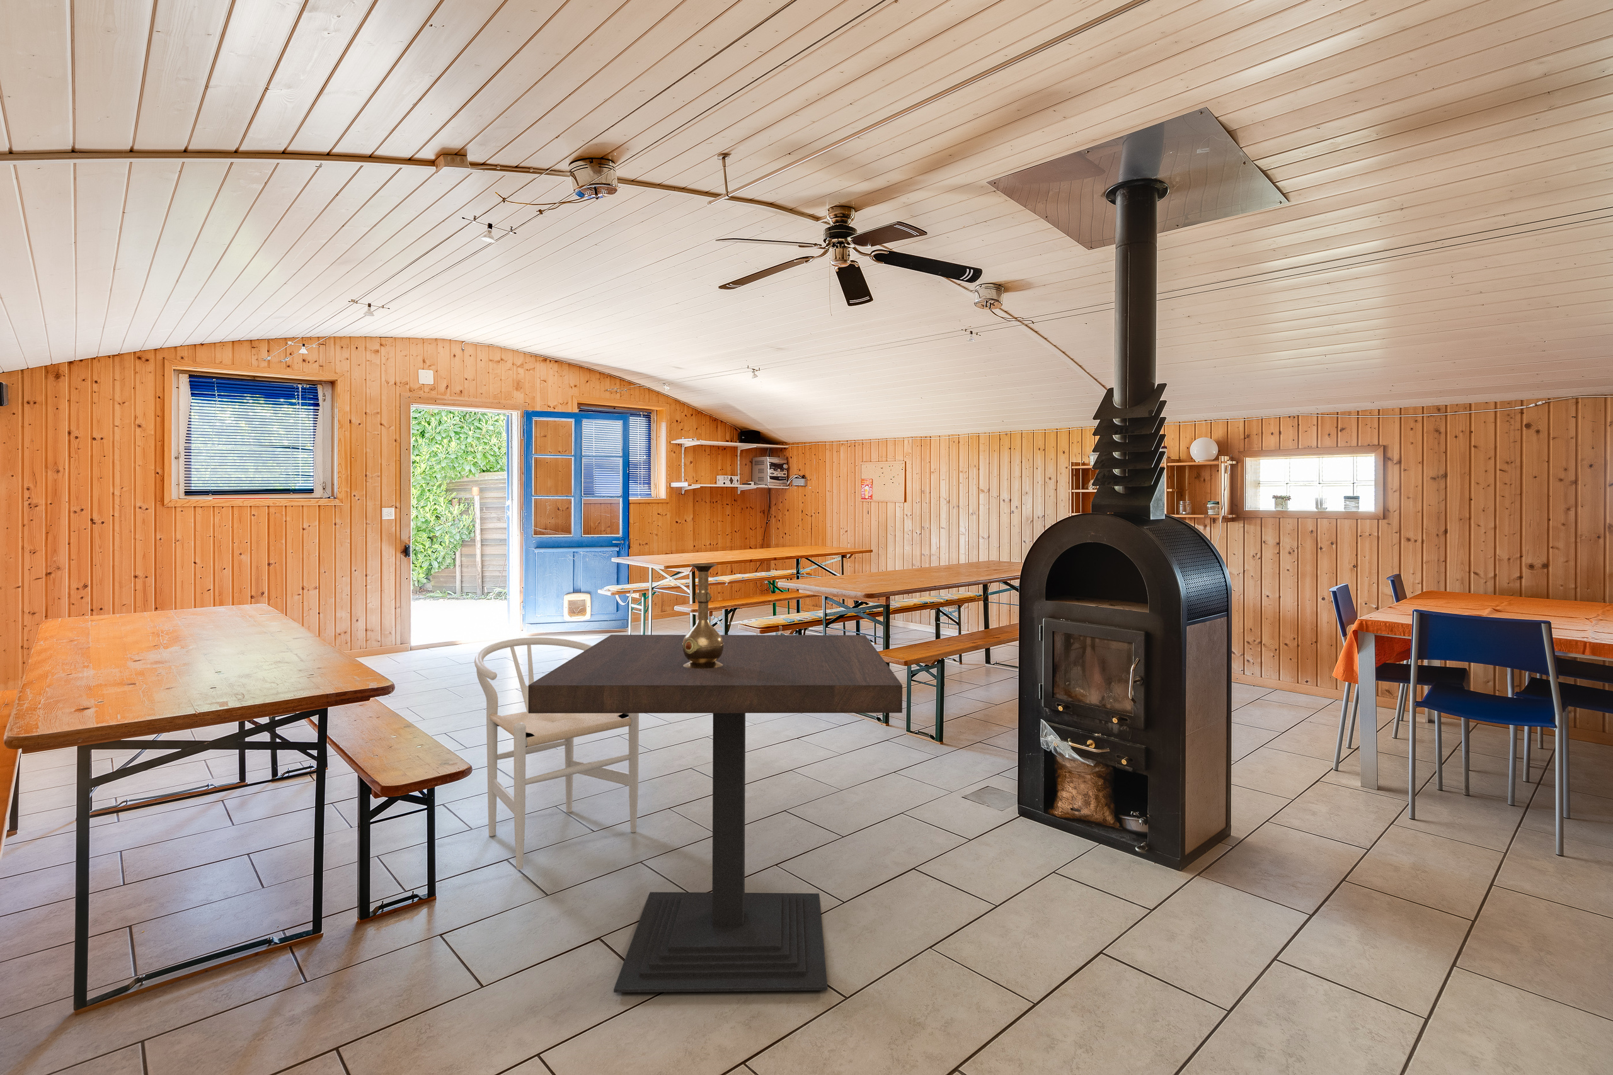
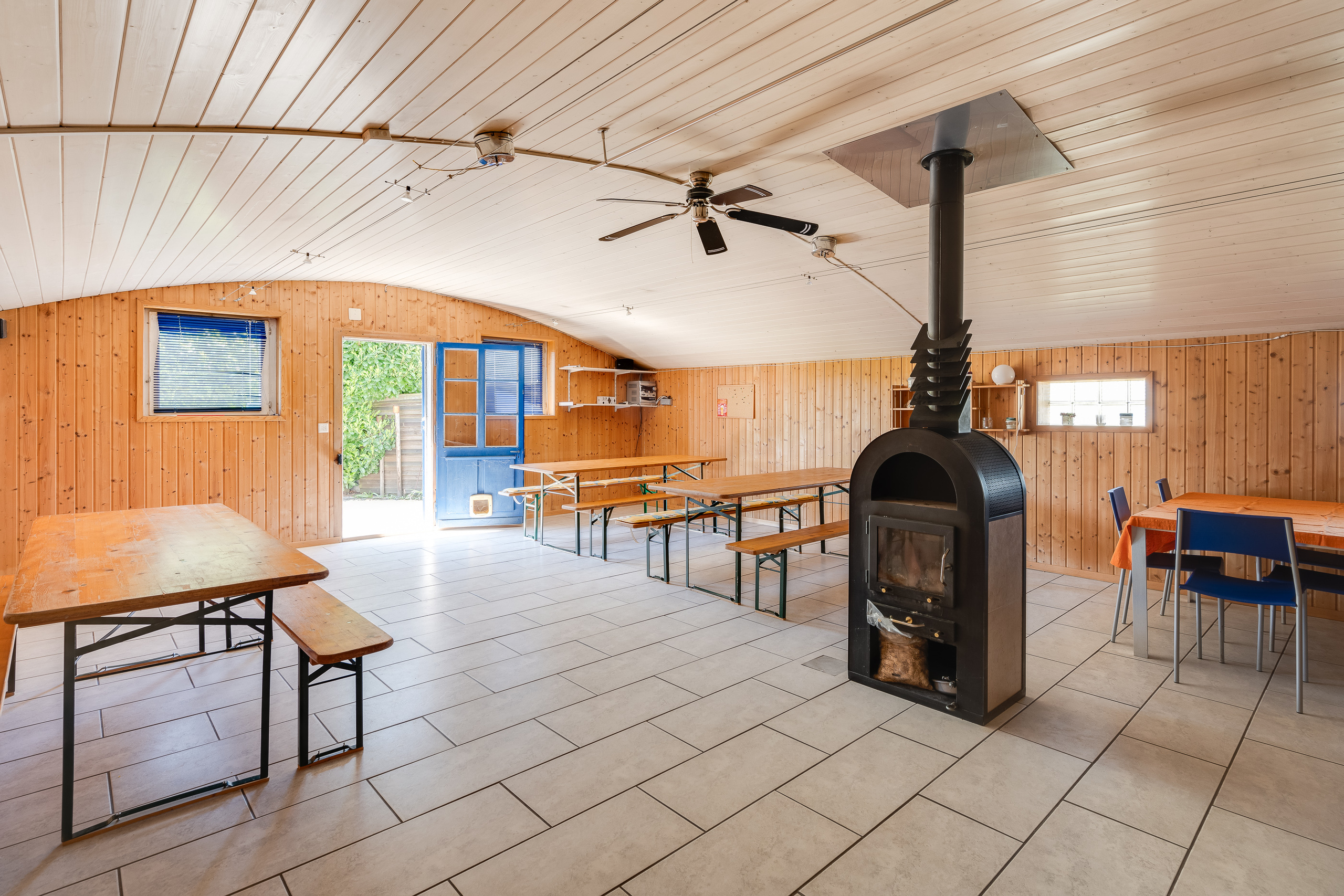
- dining table [528,635,903,993]
- chair [474,637,640,870]
- vase [683,563,724,668]
